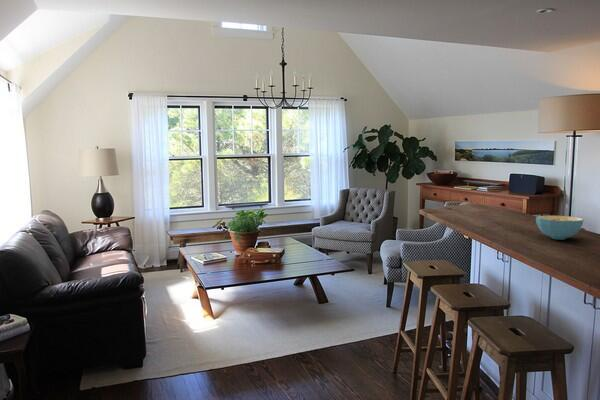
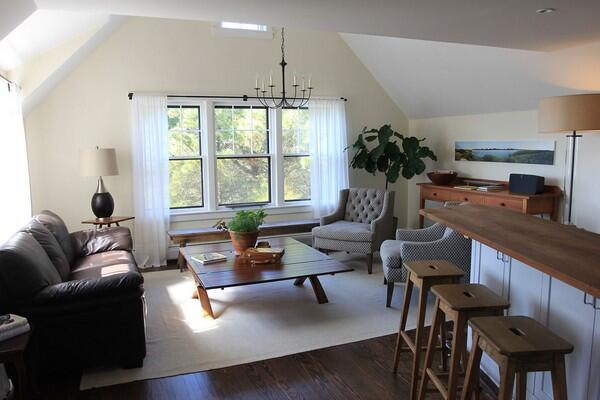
- cereal bowl [535,215,585,241]
